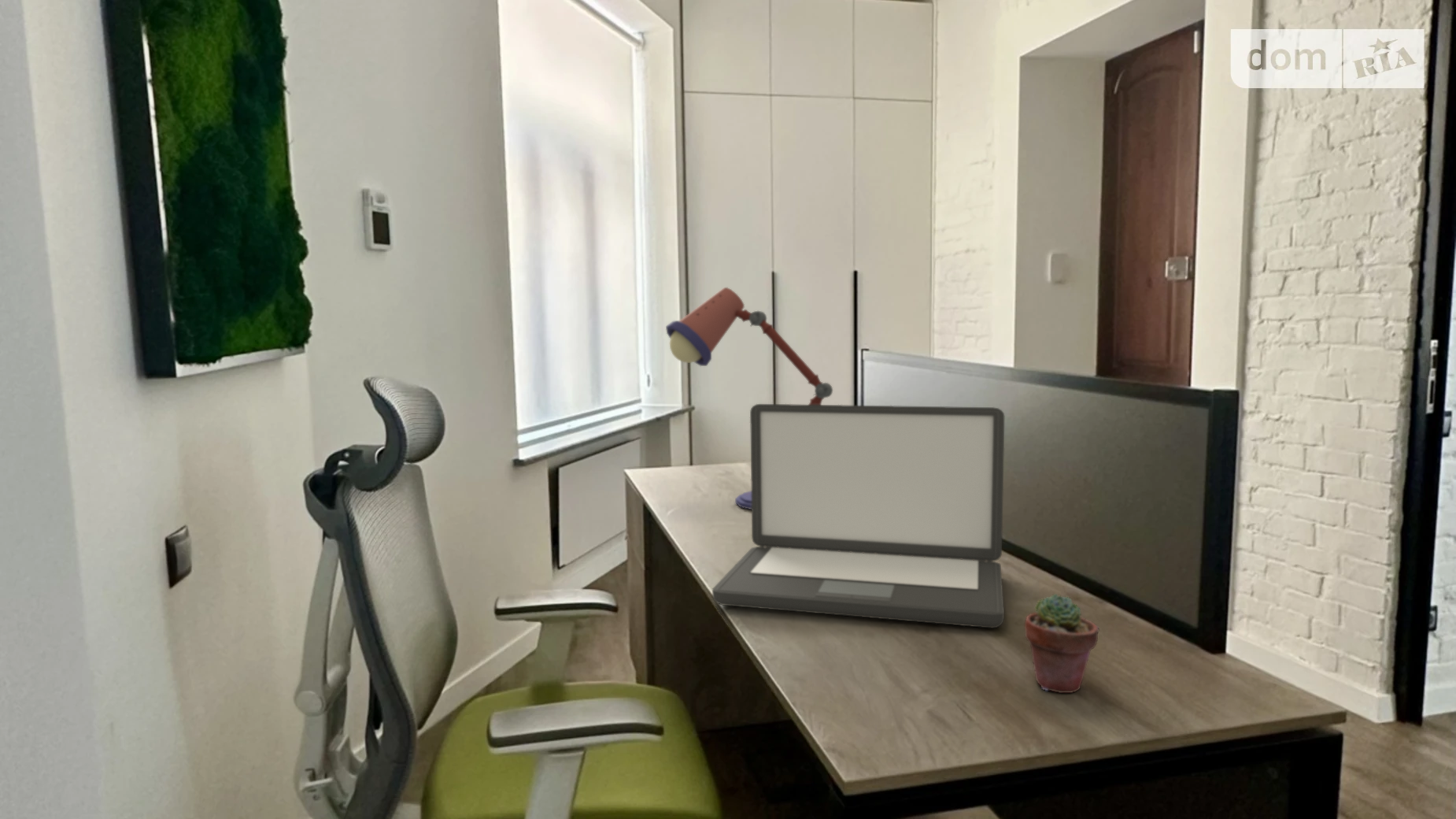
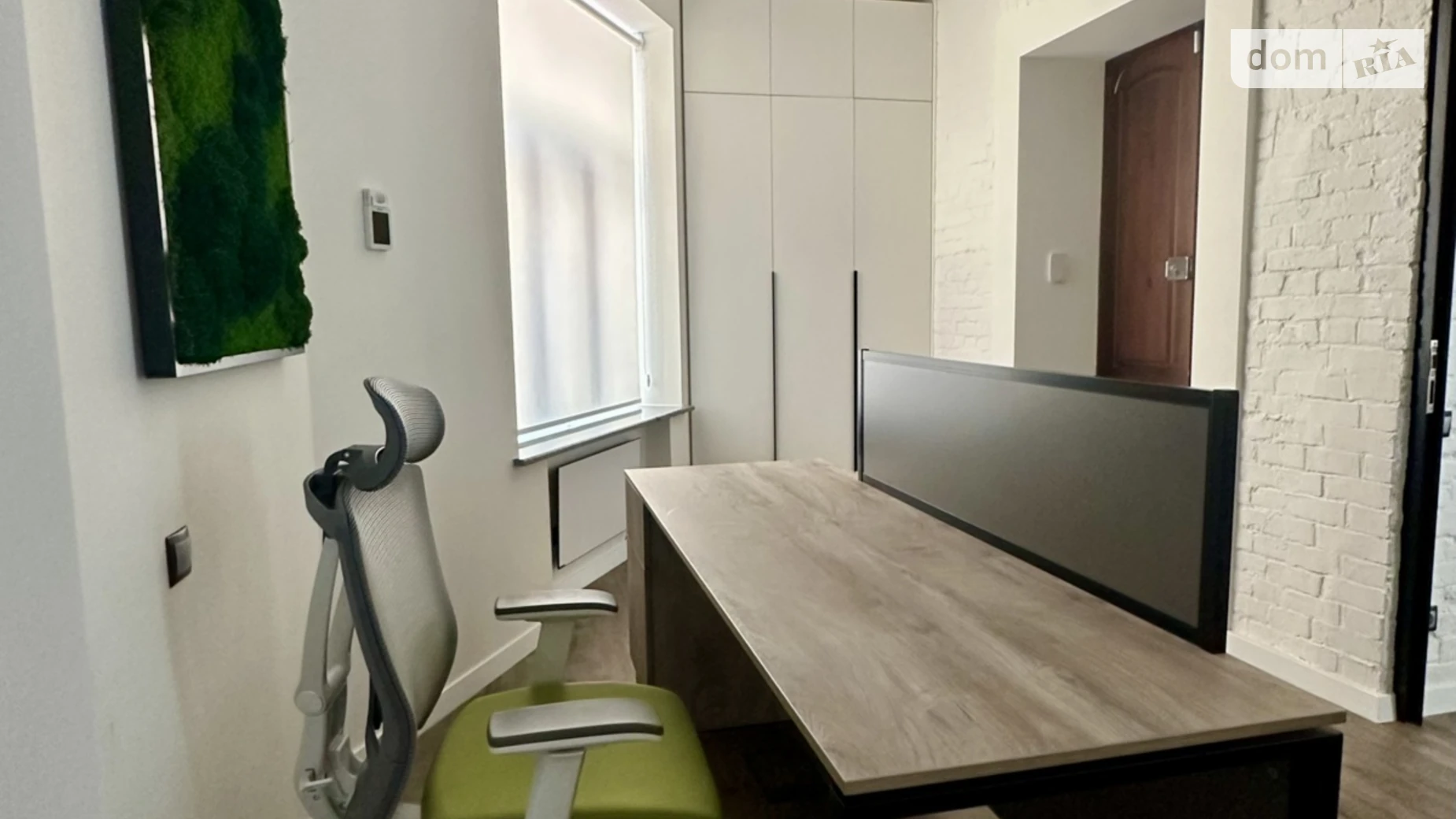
- potted succulent [1024,593,1099,694]
- desk lamp [665,287,833,510]
- laptop [711,403,1005,628]
